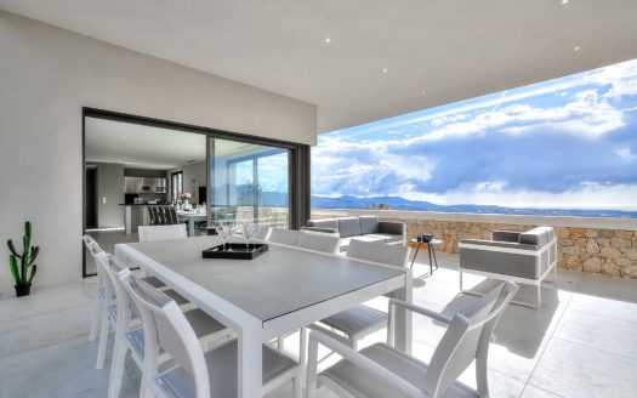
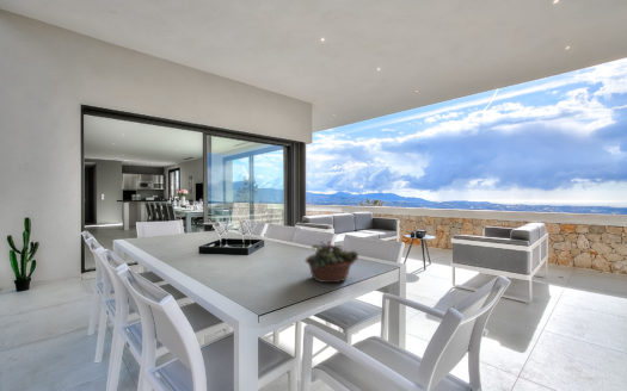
+ succulent planter [305,240,359,284]
